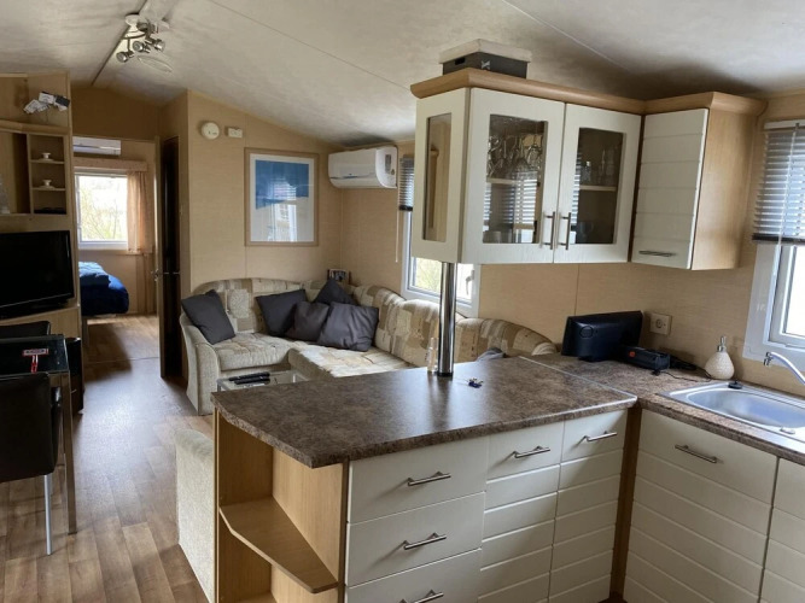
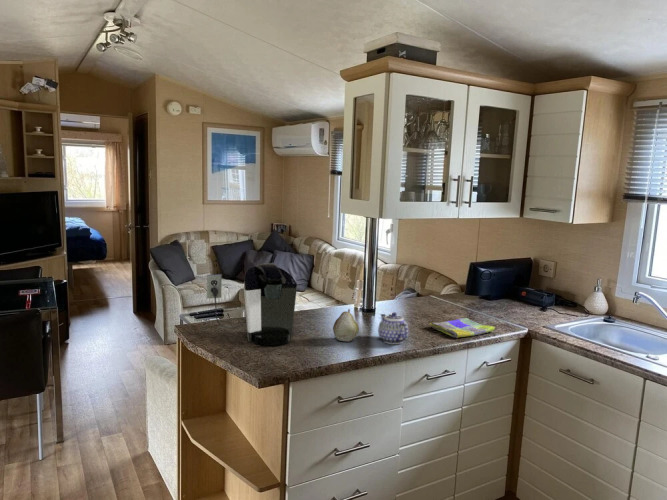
+ coffee maker [206,262,298,347]
+ fruit [332,308,360,342]
+ dish towel [428,317,496,339]
+ teapot [377,311,409,345]
